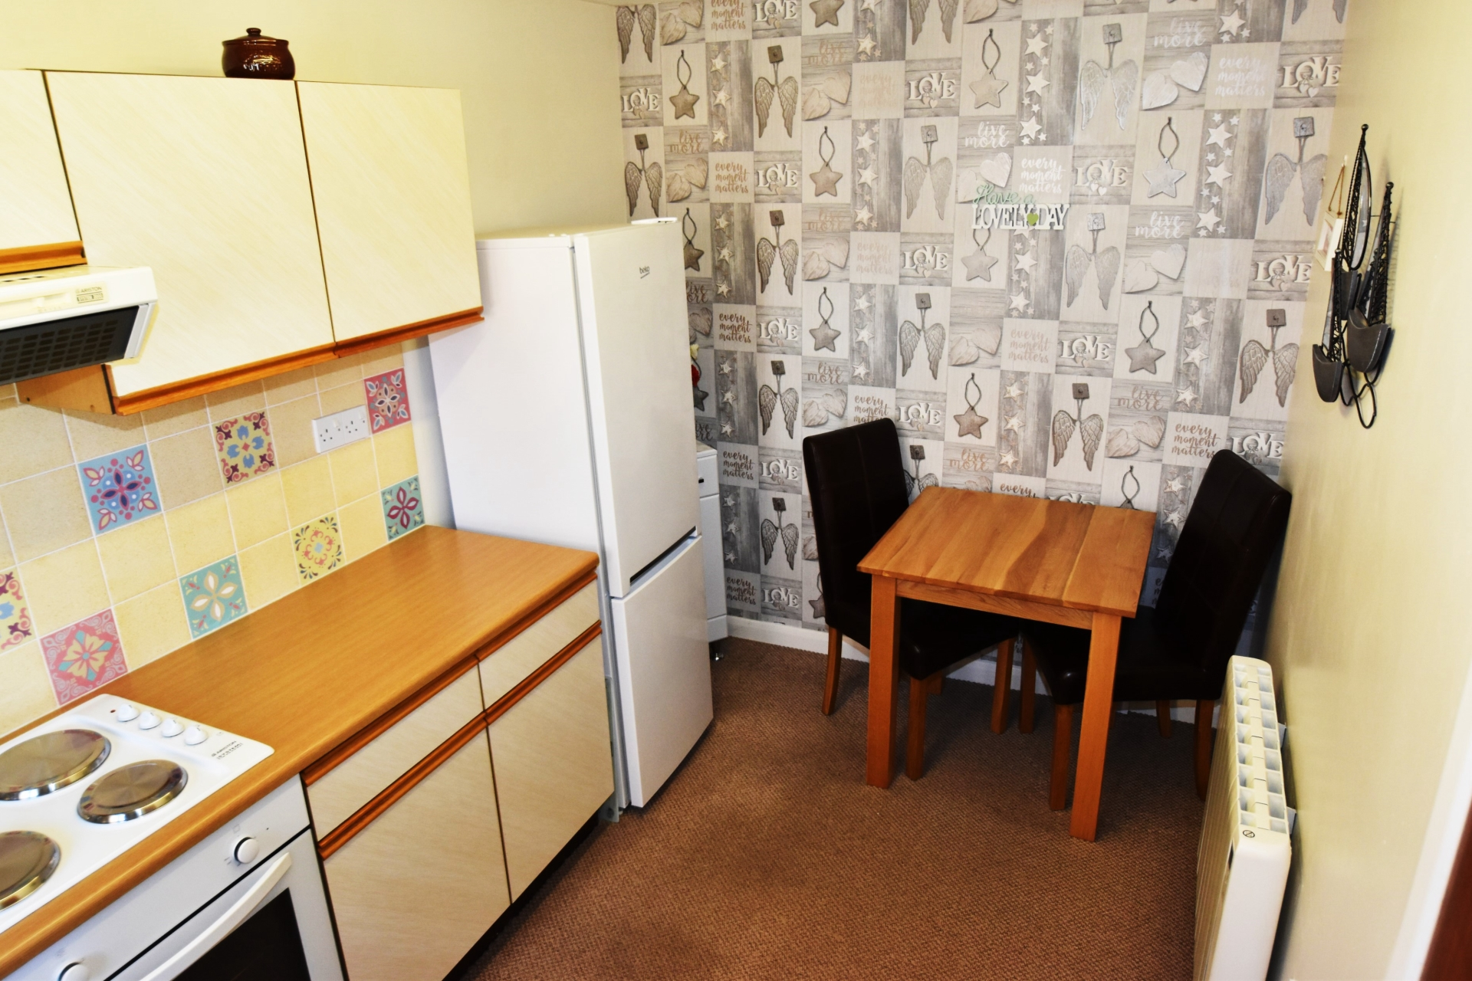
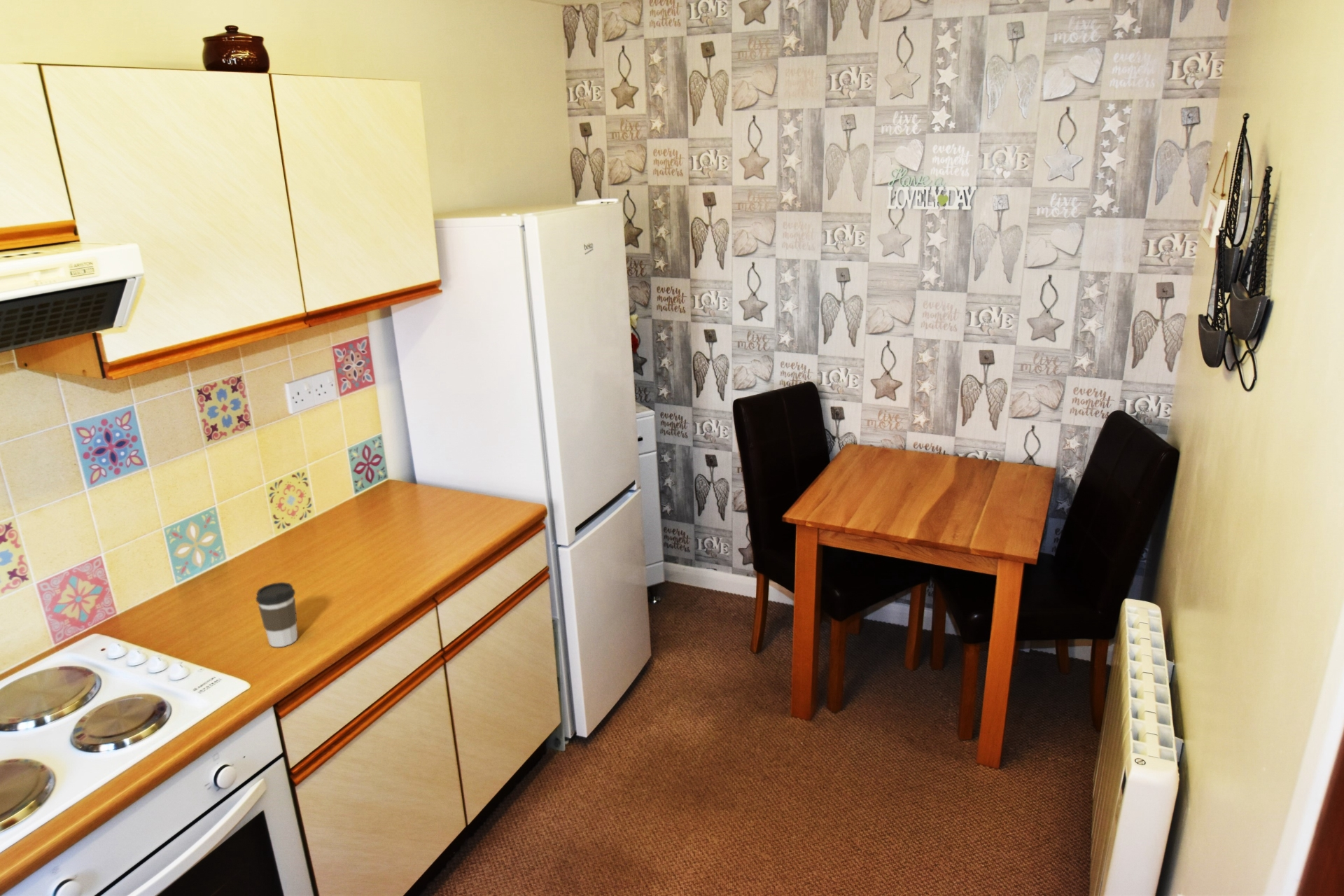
+ coffee cup [255,582,298,647]
